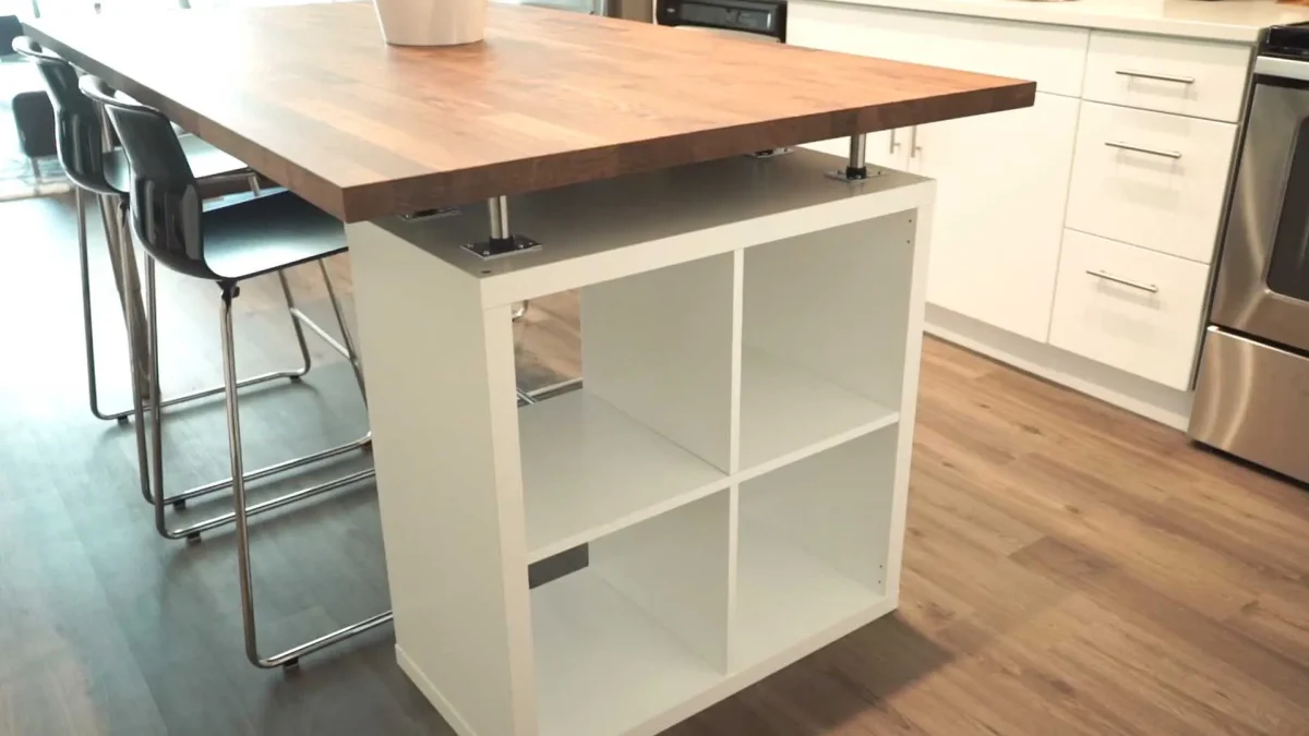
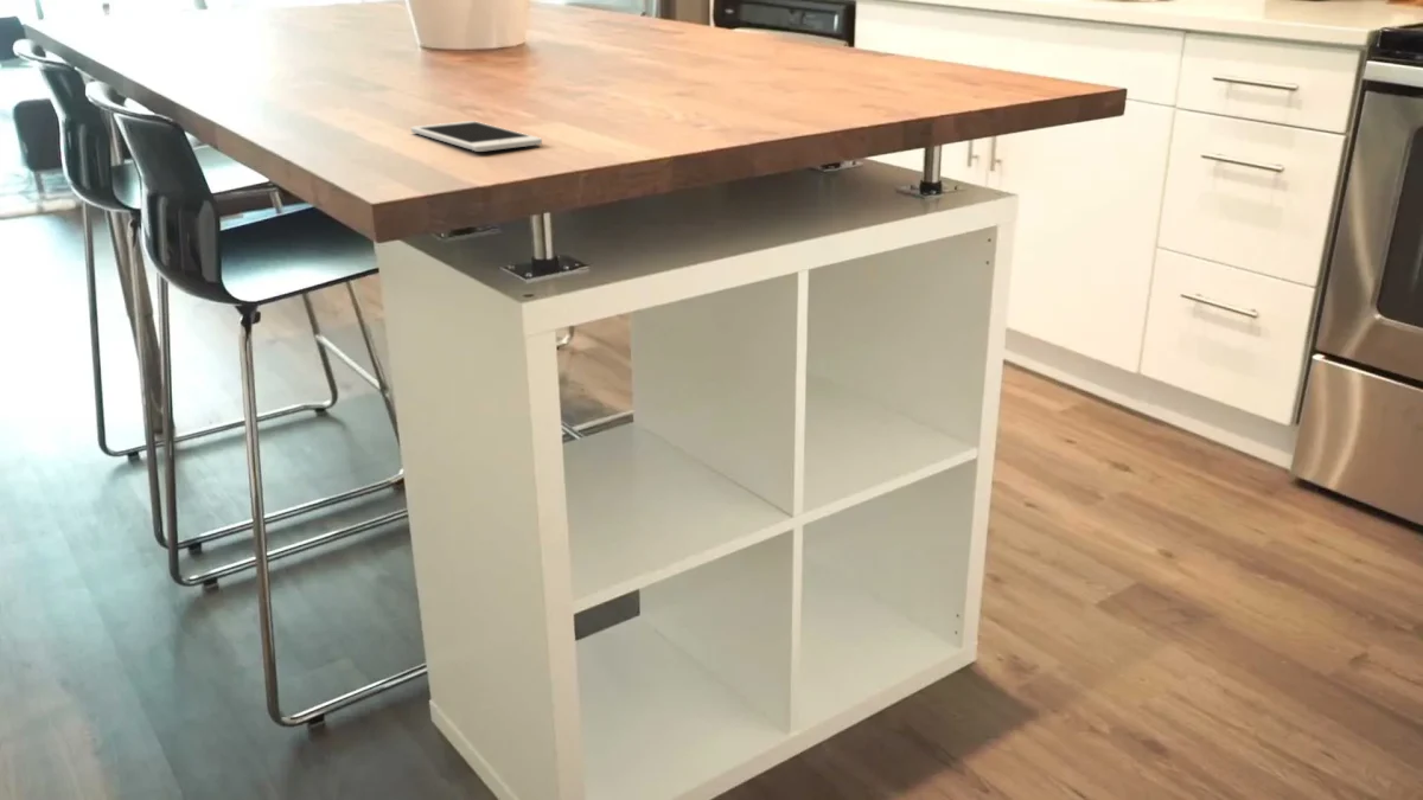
+ cell phone [410,120,543,153]
